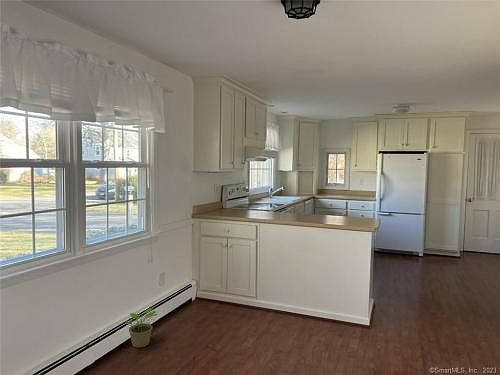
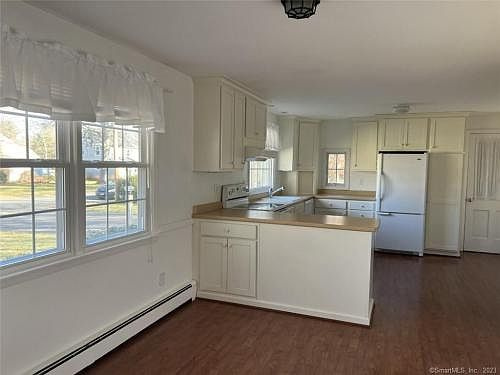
- potted plant [124,307,159,348]
